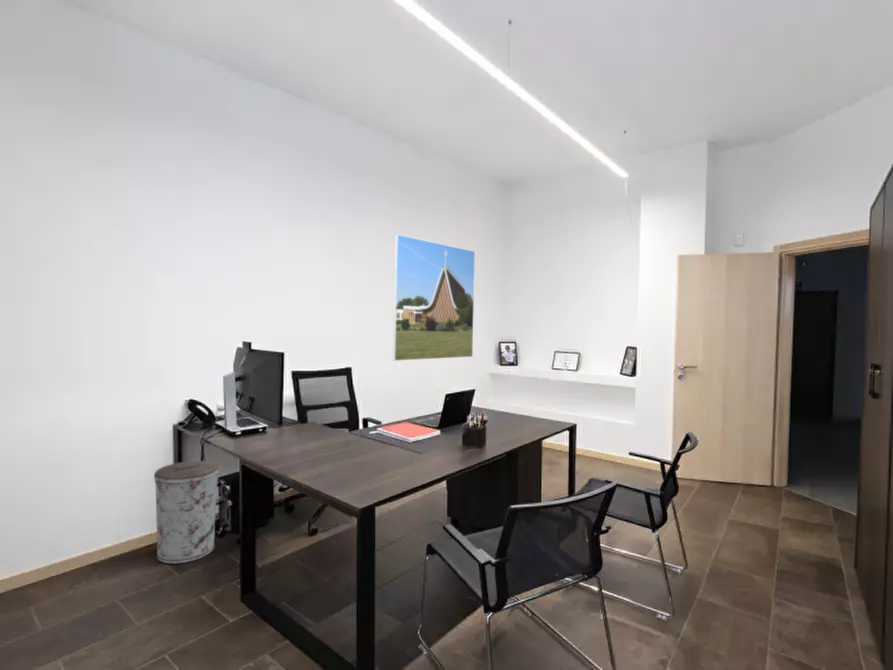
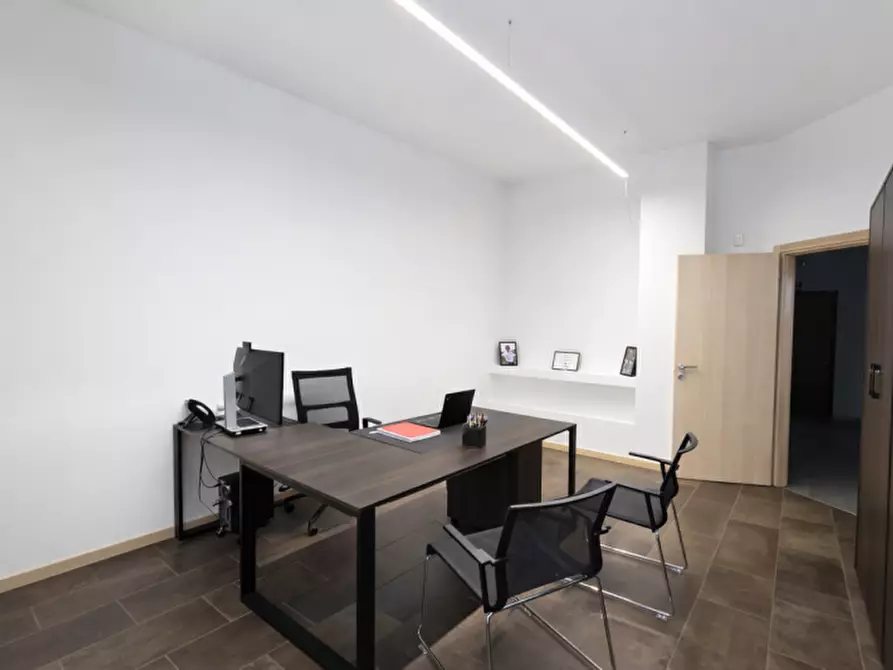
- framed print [392,233,476,362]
- trash can [153,460,220,565]
